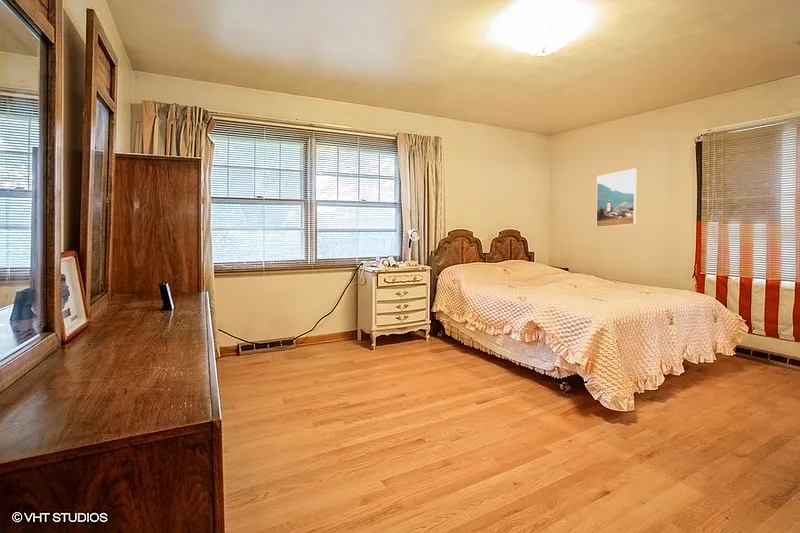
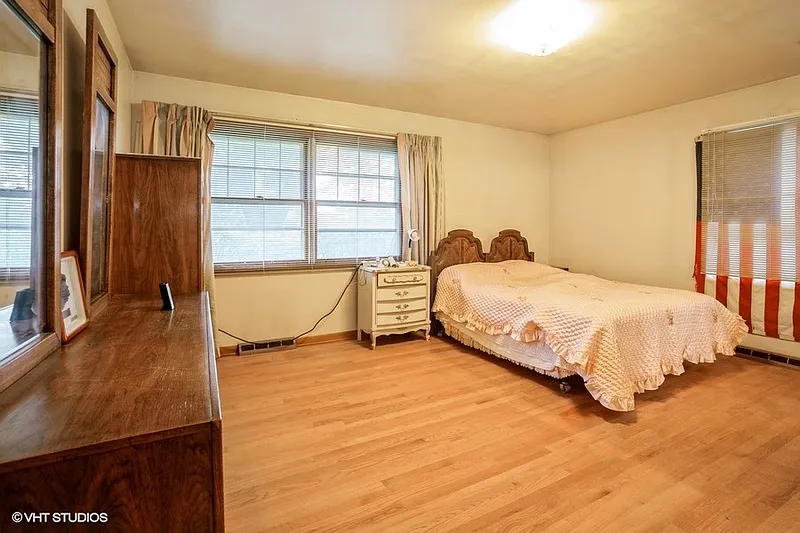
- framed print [595,167,637,228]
